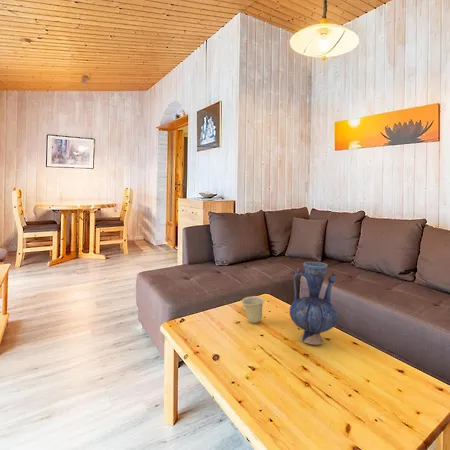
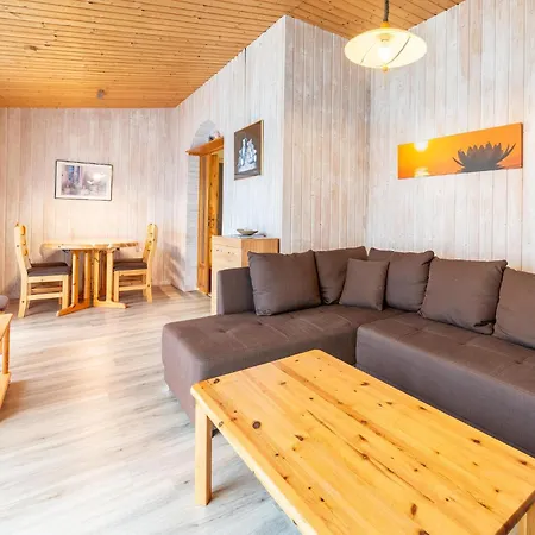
- cup [240,295,266,324]
- vase [288,261,339,346]
